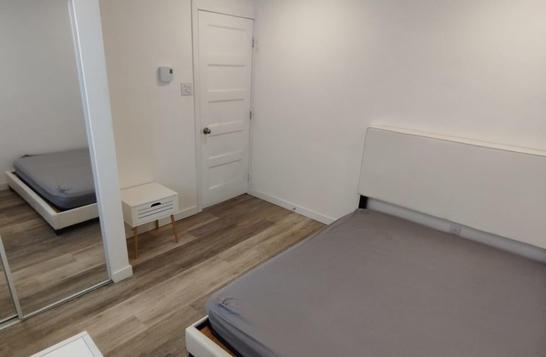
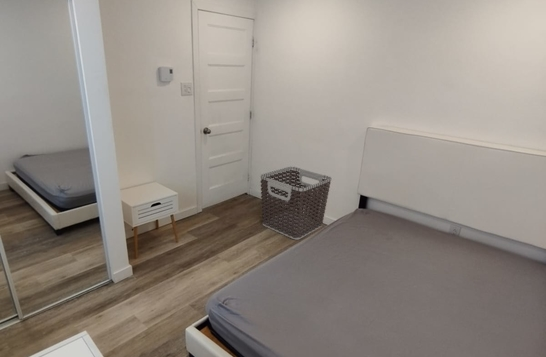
+ clothes hamper [259,166,332,241]
